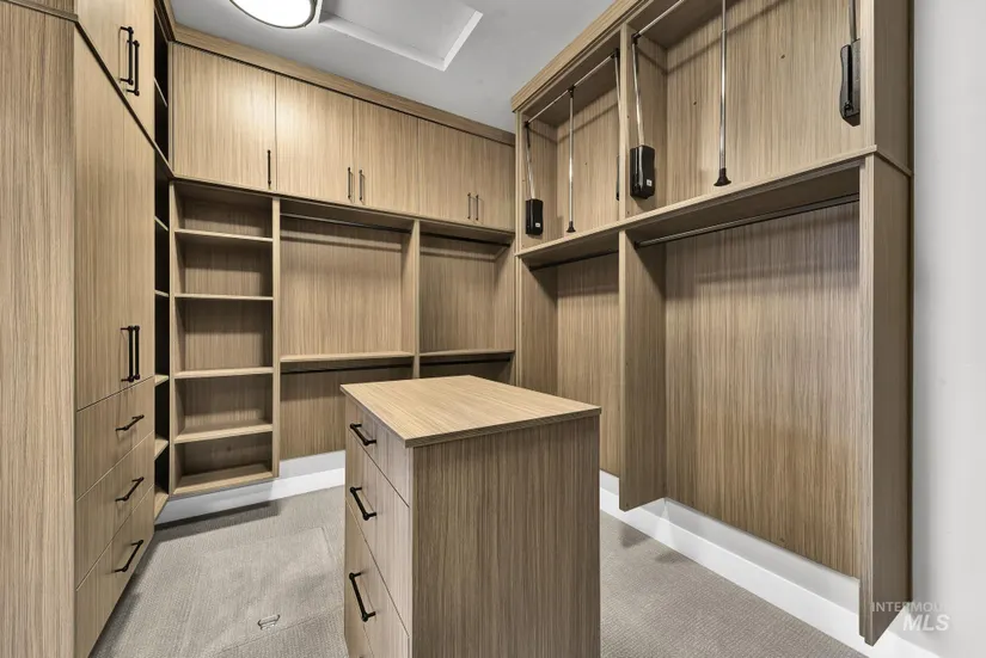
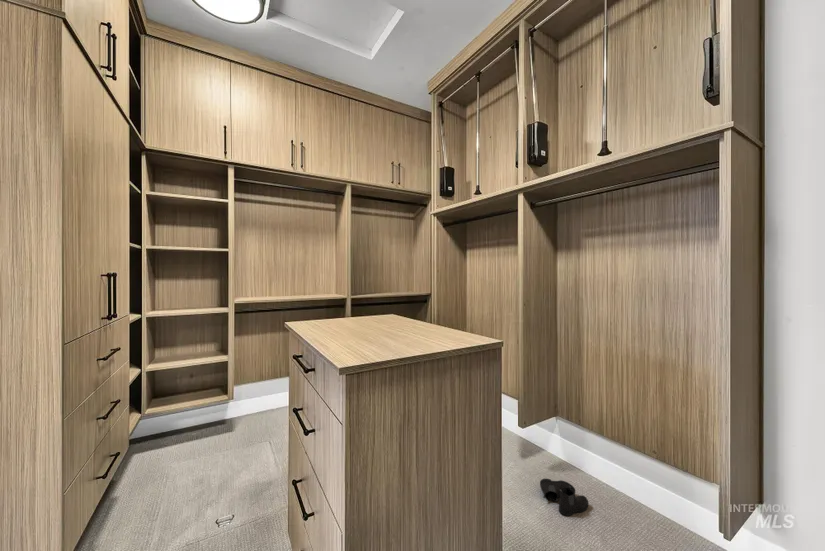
+ boots [539,477,589,517]
